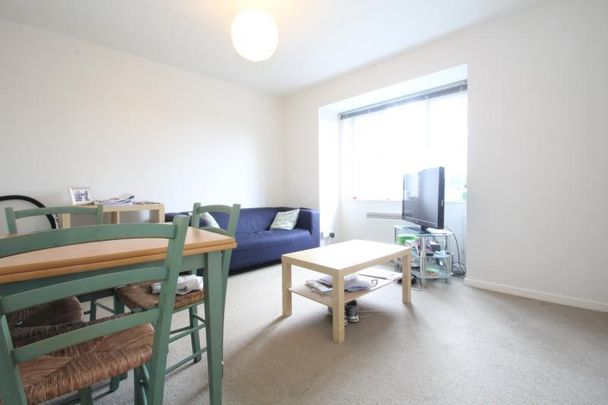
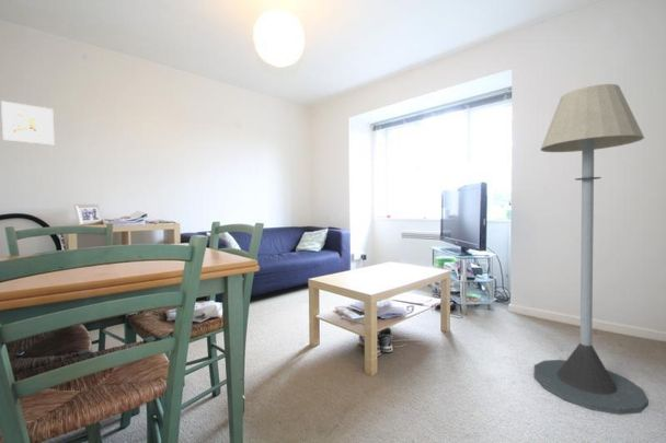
+ floor lamp [532,83,650,416]
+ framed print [0,100,56,145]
